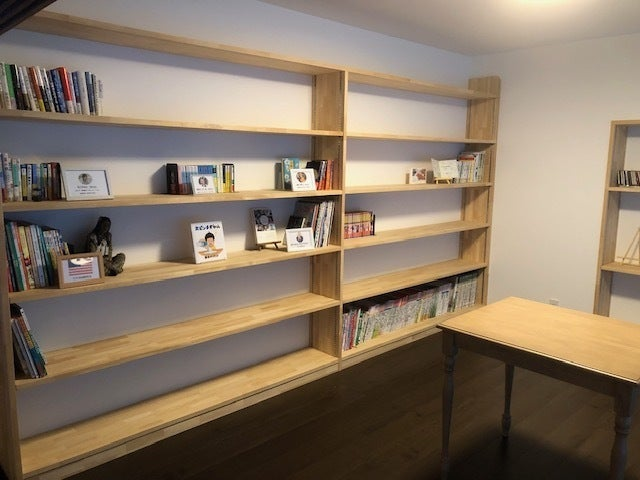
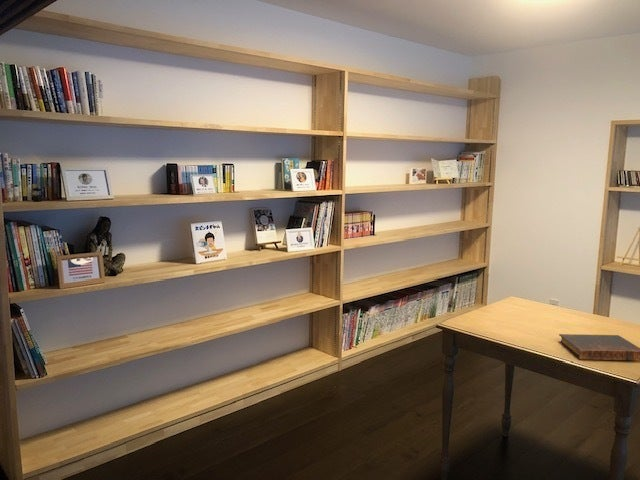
+ book [558,333,640,361]
